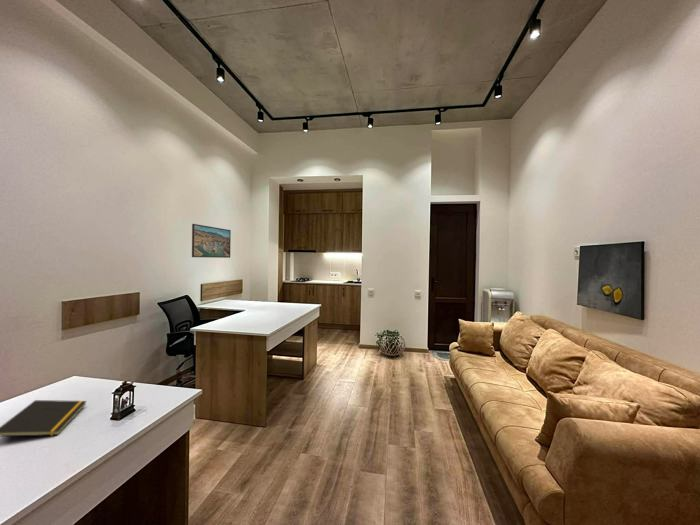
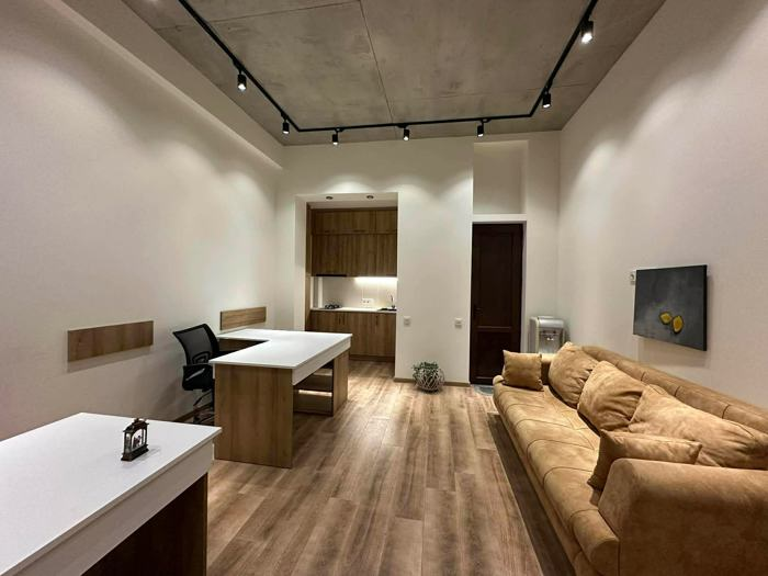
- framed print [191,223,232,259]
- notepad [0,399,88,437]
